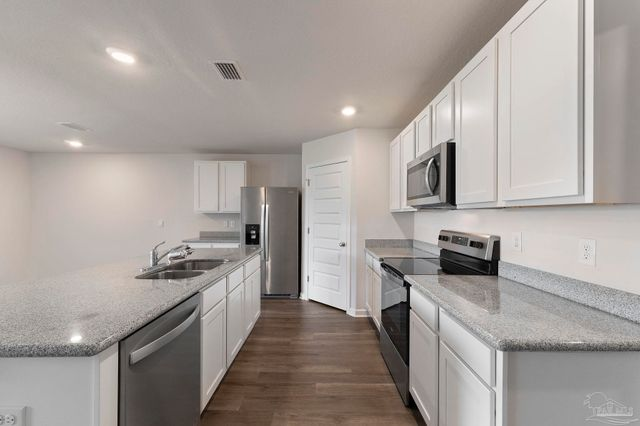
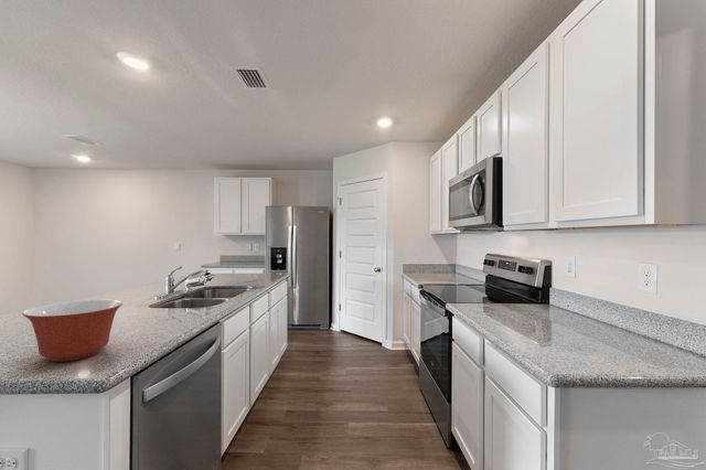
+ mixing bowl [22,299,124,363]
